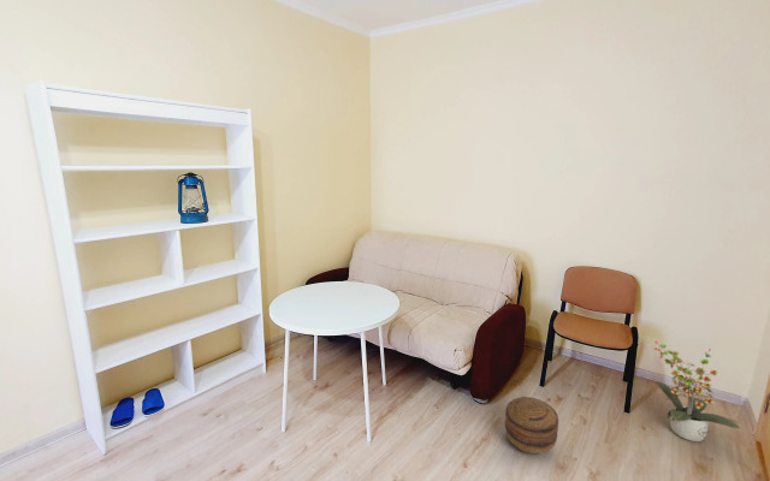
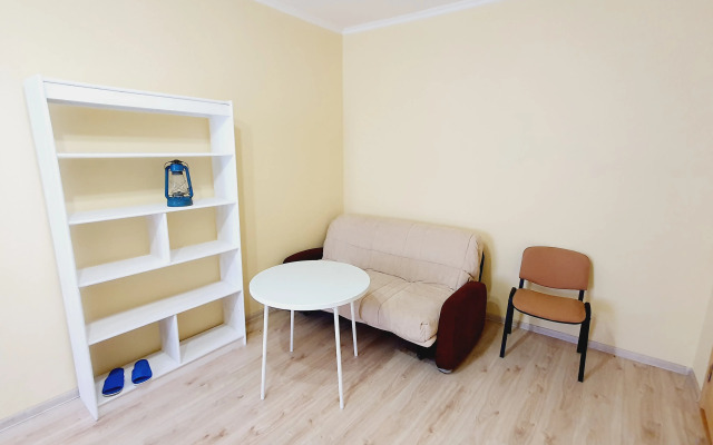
- potted plant [653,340,741,443]
- basket [504,396,559,455]
